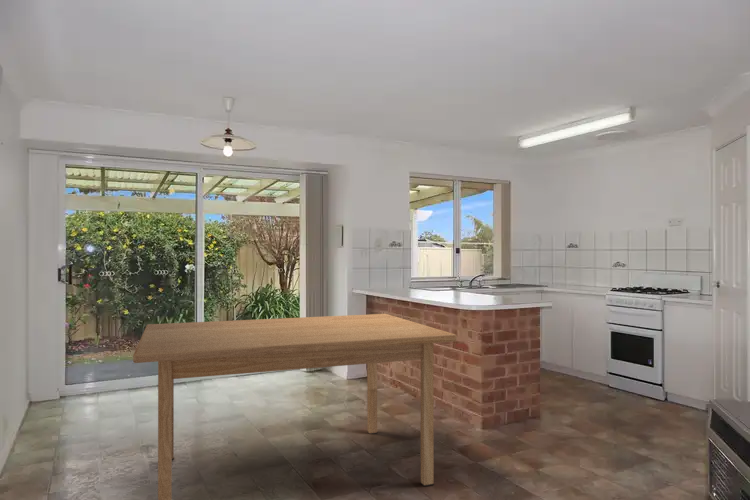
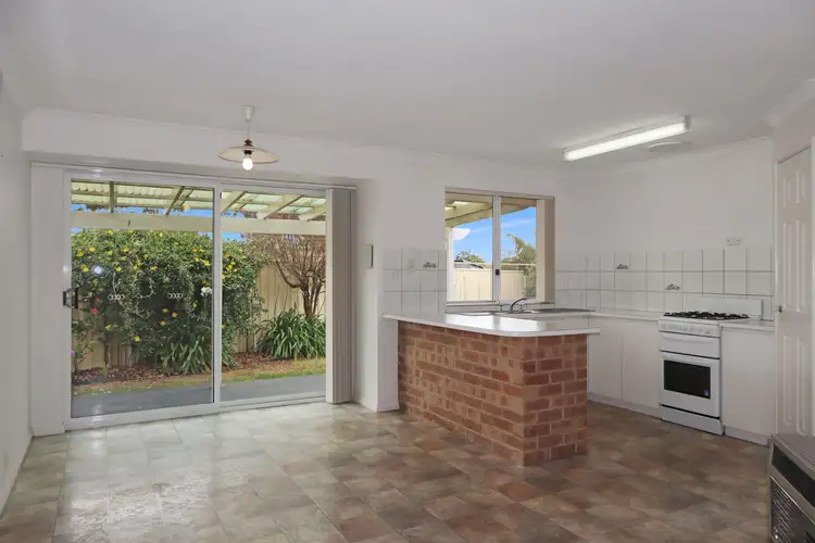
- table [132,313,458,500]
